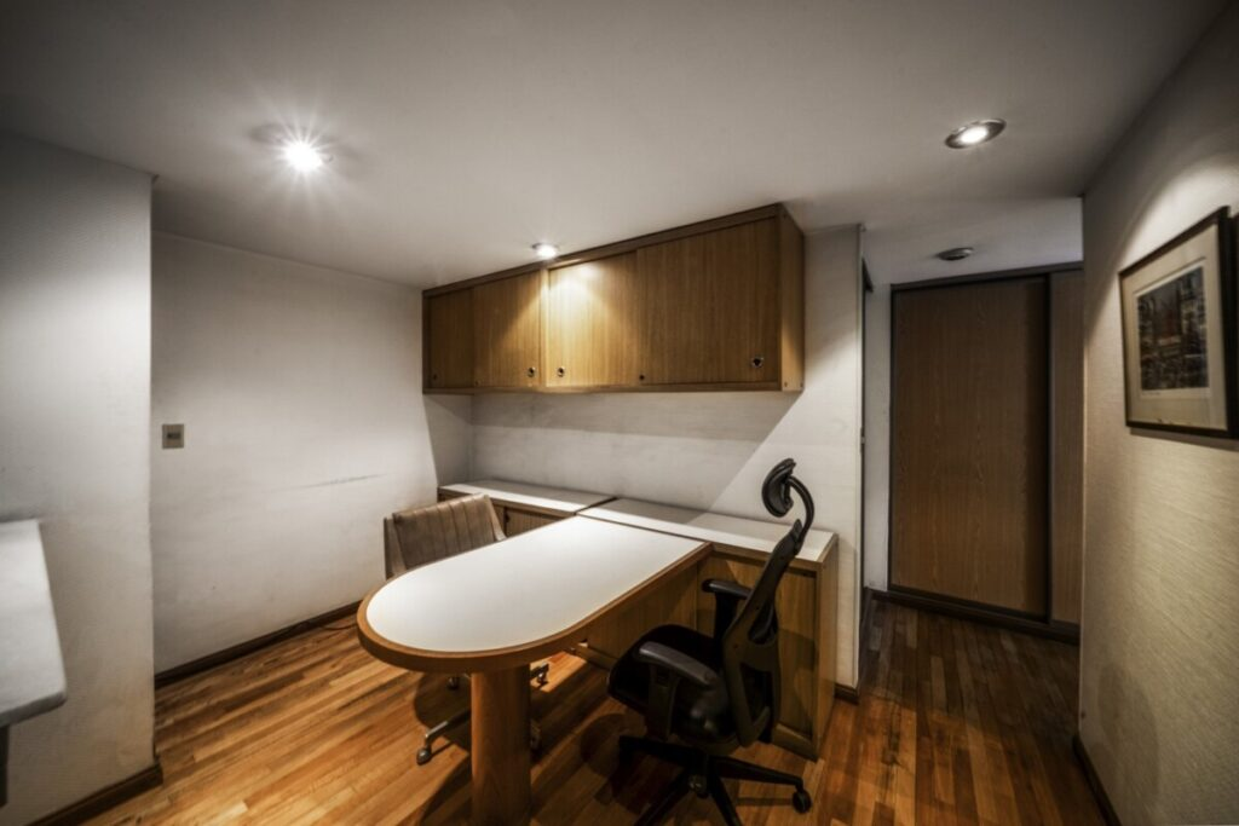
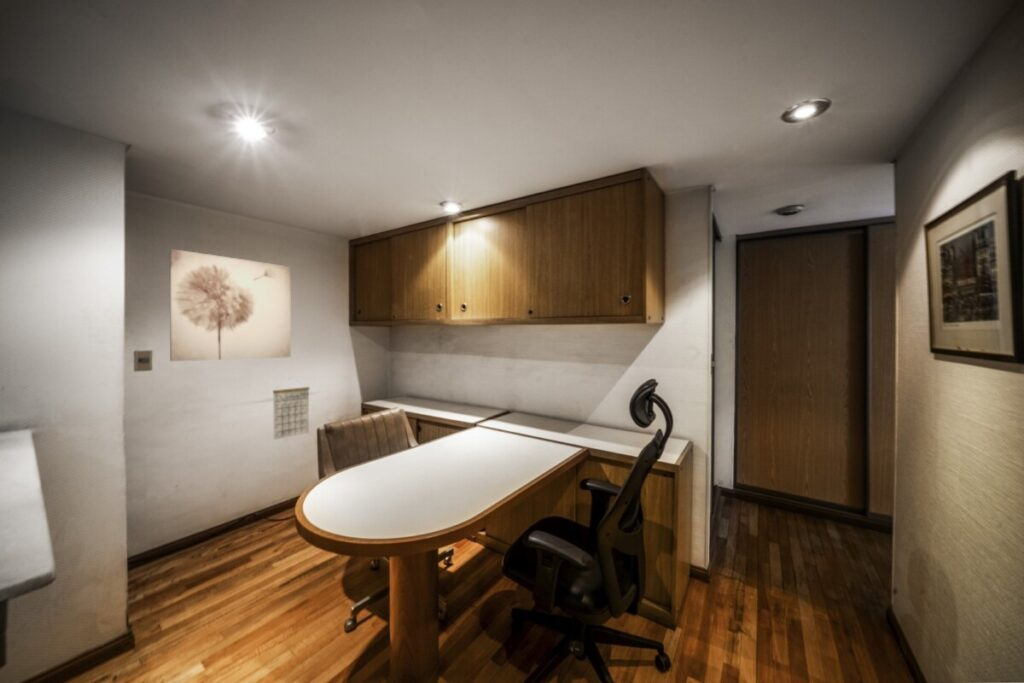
+ calendar [272,377,311,441]
+ wall art [169,248,292,362]
